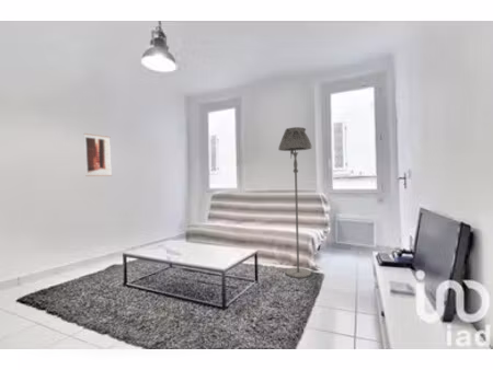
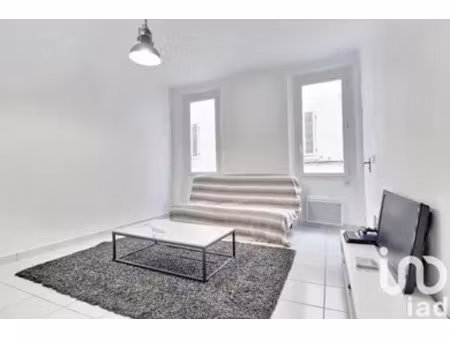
- floor lamp [277,126,313,279]
- wall art [83,132,113,177]
